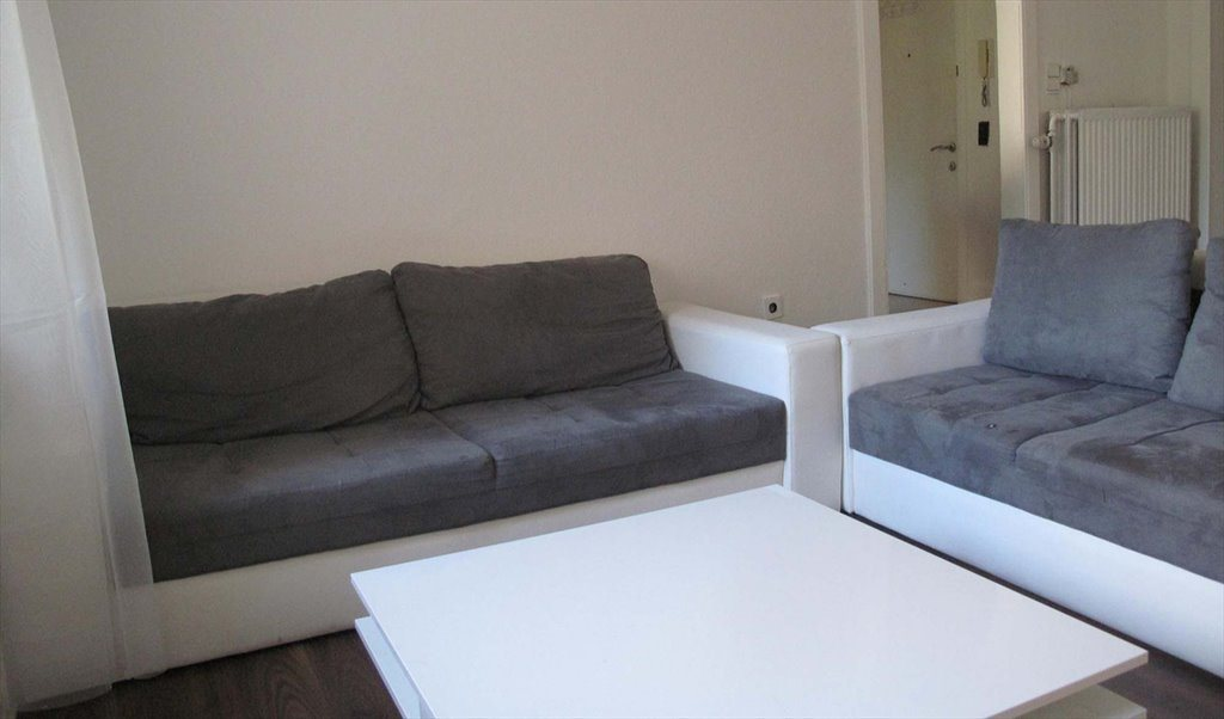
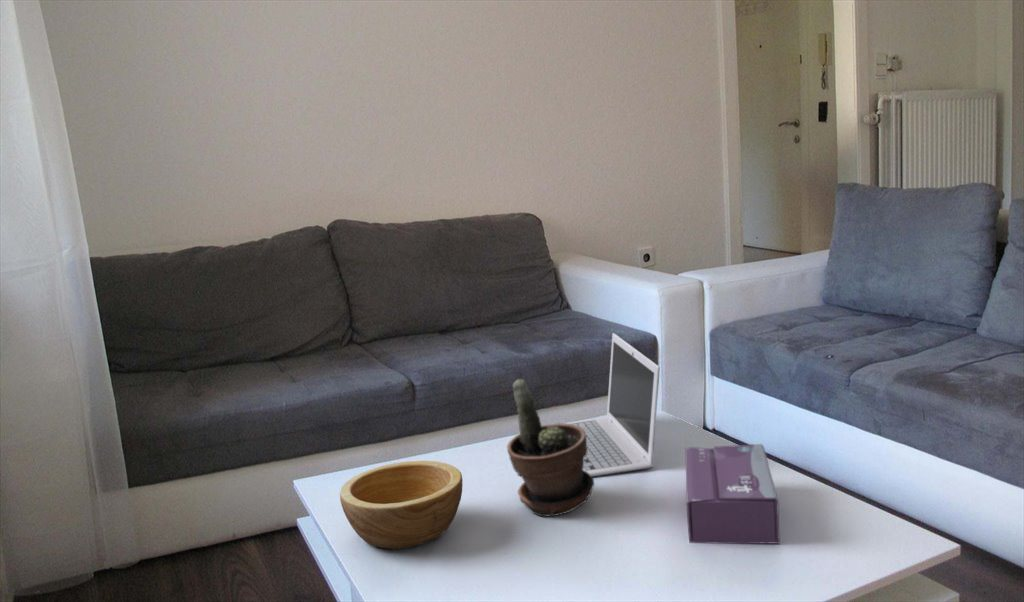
+ bowl [339,460,464,550]
+ potted plant [506,378,595,517]
+ tissue box [684,443,781,545]
+ laptop [565,332,661,478]
